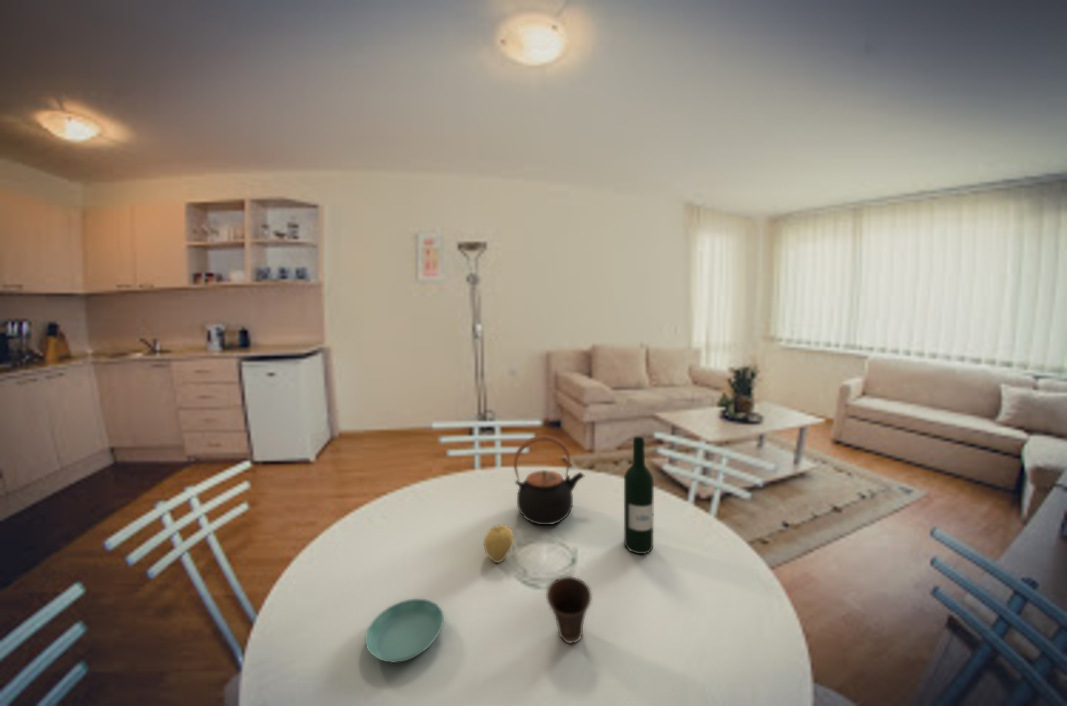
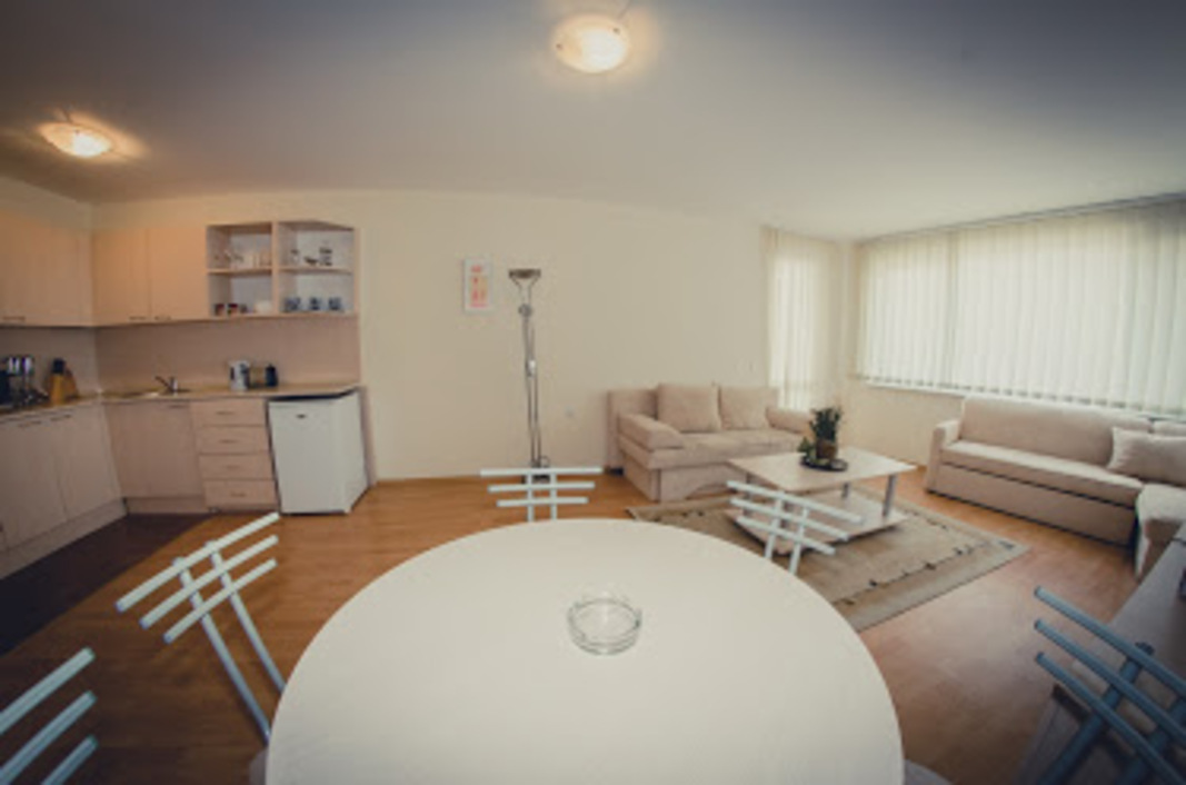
- teapot [513,435,585,526]
- wine bottle [623,436,655,555]
- cup [545,575,593,644]
- fruit [483,524,515,564]
- saucer [364,598,445,664]
